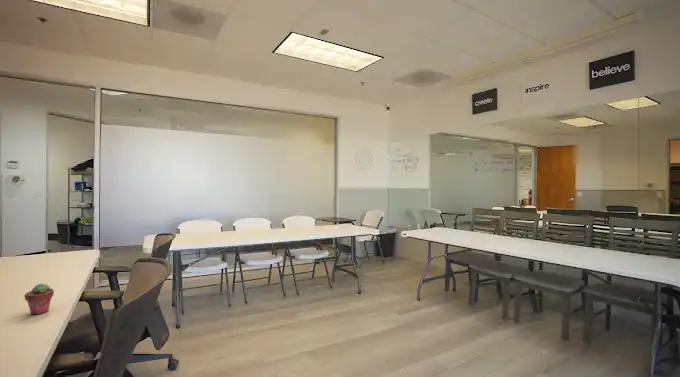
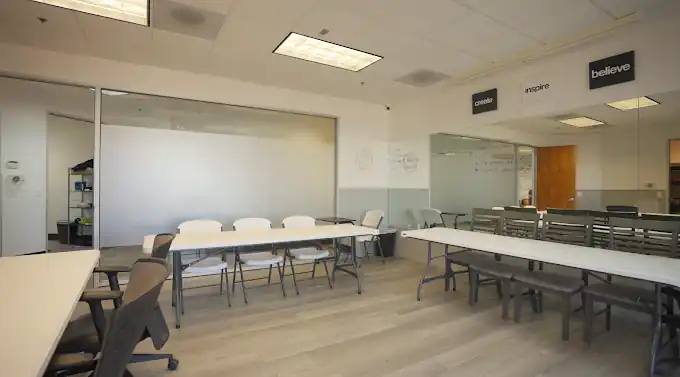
- potted succulent [23,282,55,315]
